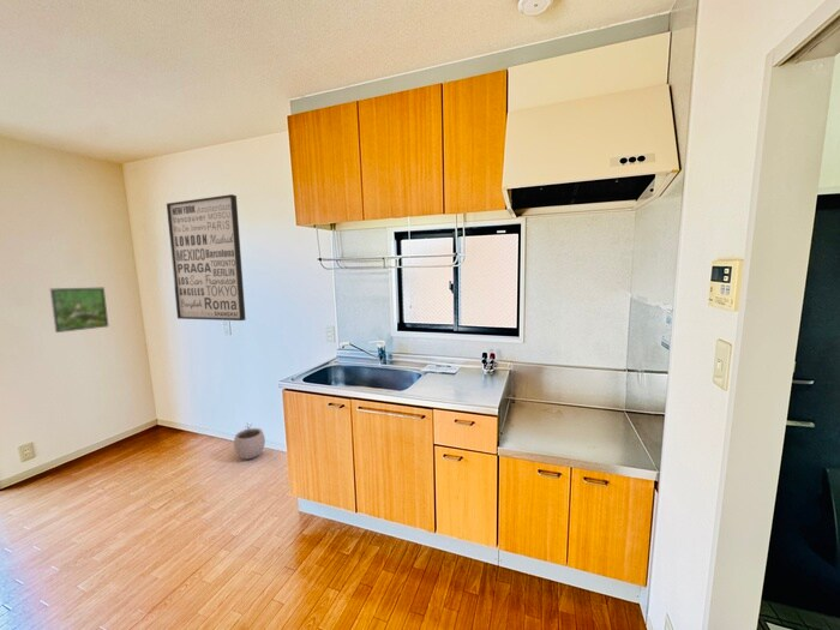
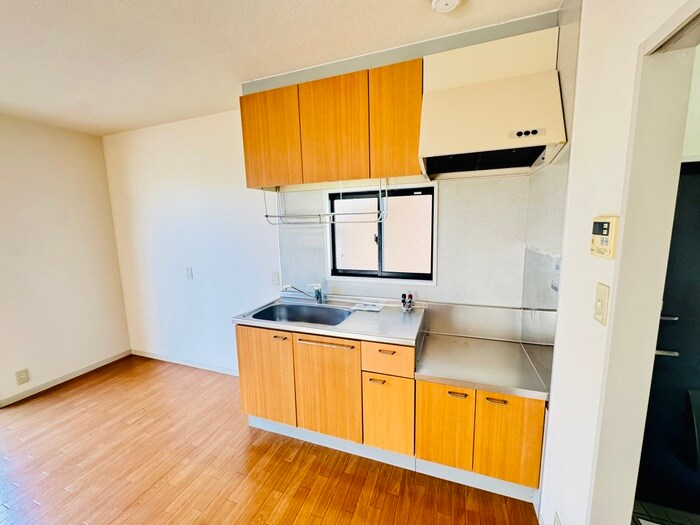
- wall art [166,193,247,322]
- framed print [48,287,109,334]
- plant pot [233,422,266,460]
